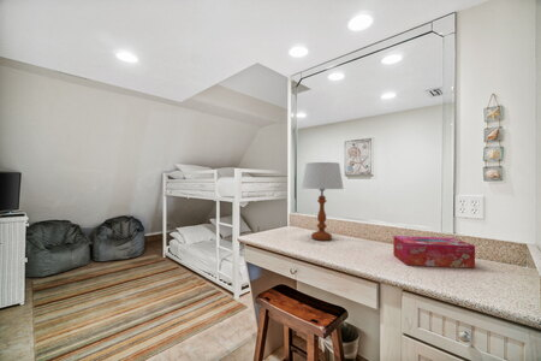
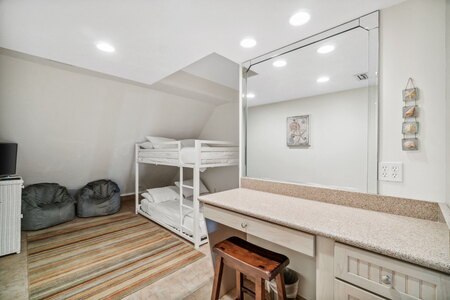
- table lamp [301,161,344,242]
- tissue box [392,235,476,270]
